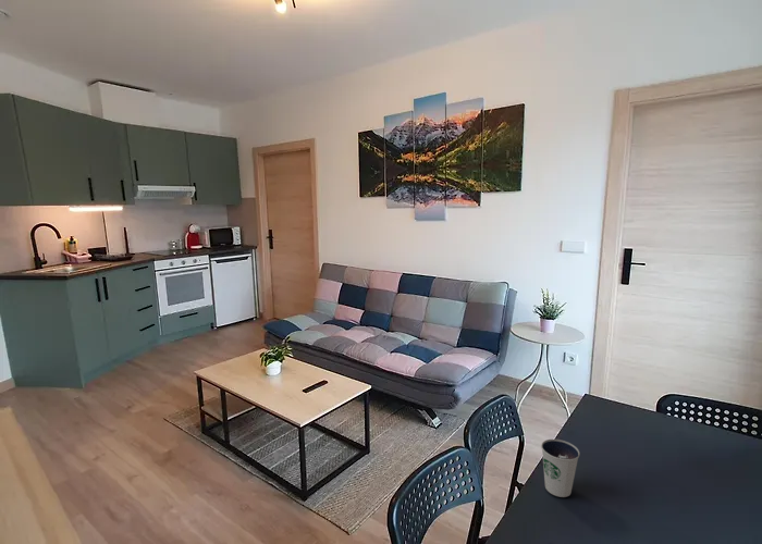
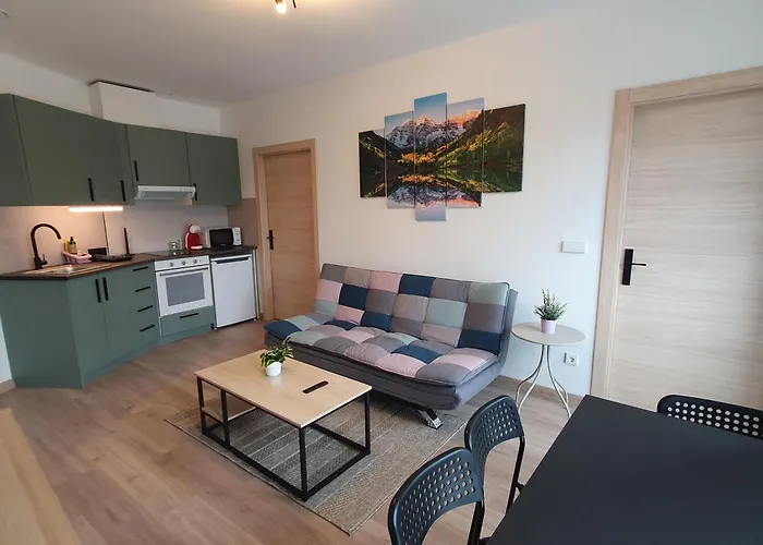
- dixie cup [540,438,581,498]
